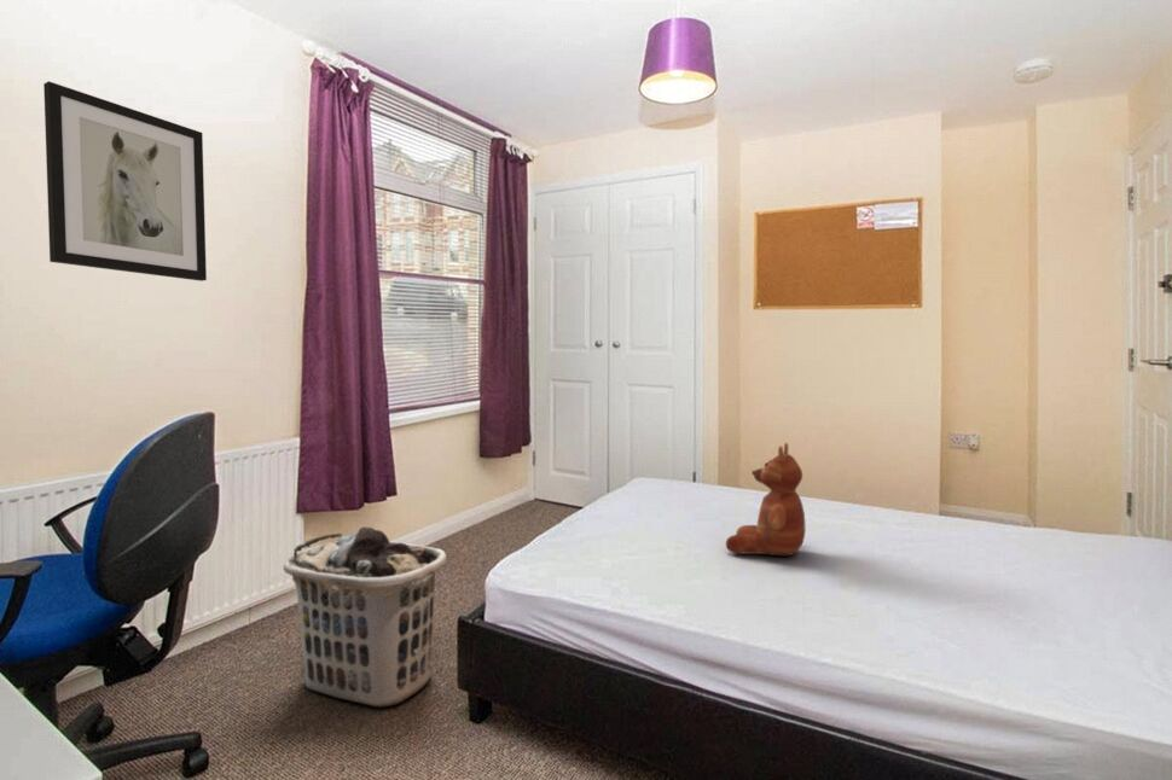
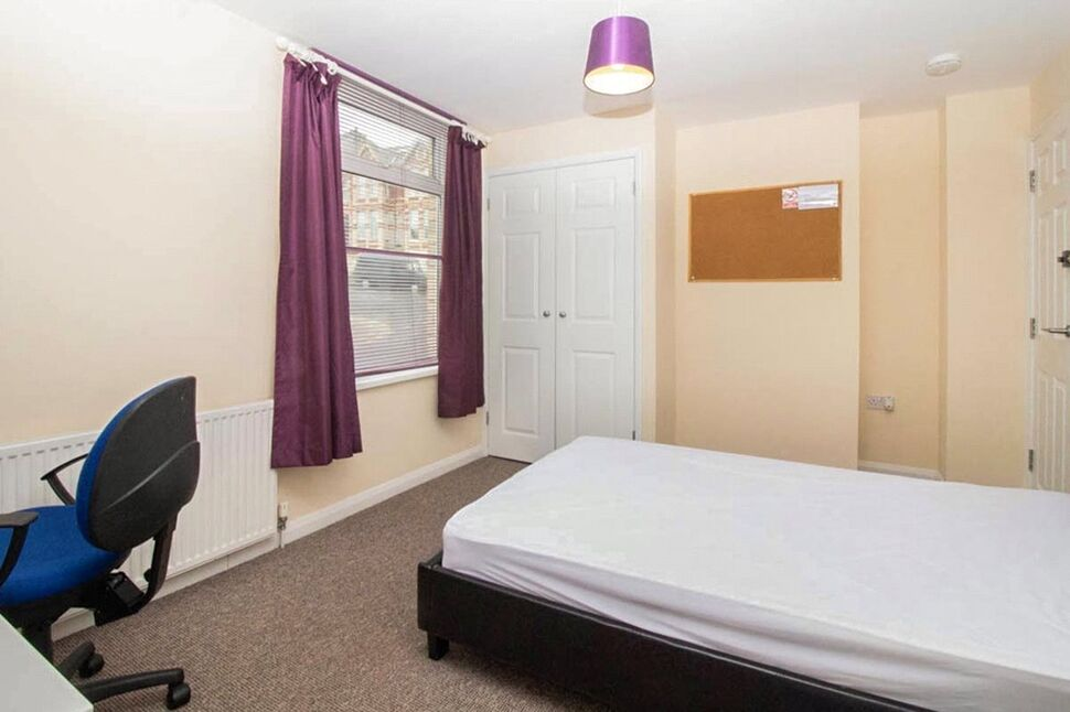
- wall art [42,81,208,283]
- clothes hamper [282,525,448,709]
- teddy bear [725,442,806,557]
